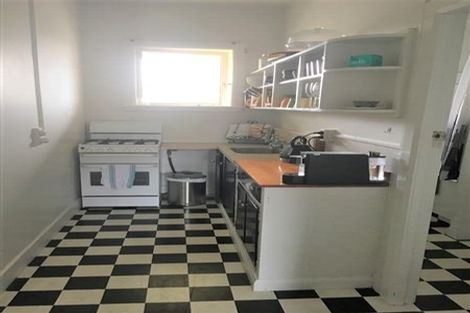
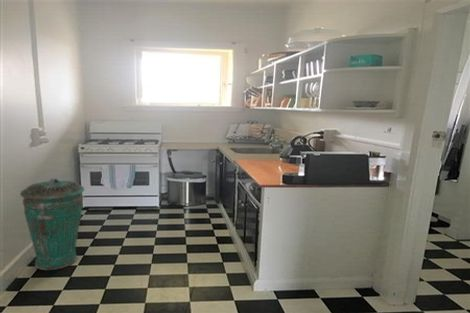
+ trash can [19,178,85,271]
